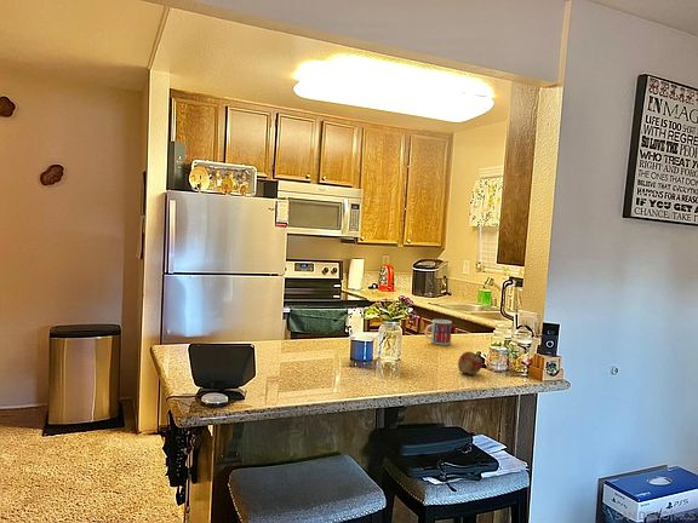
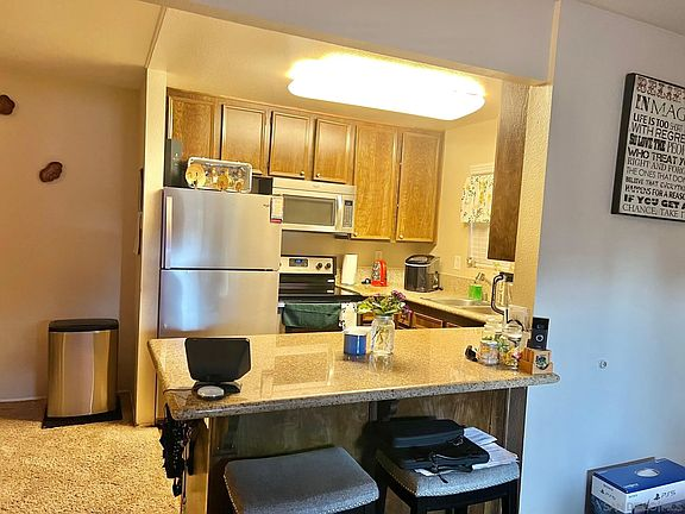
- fruit [457,351,484,375]
- mug [424,318,453,346]
